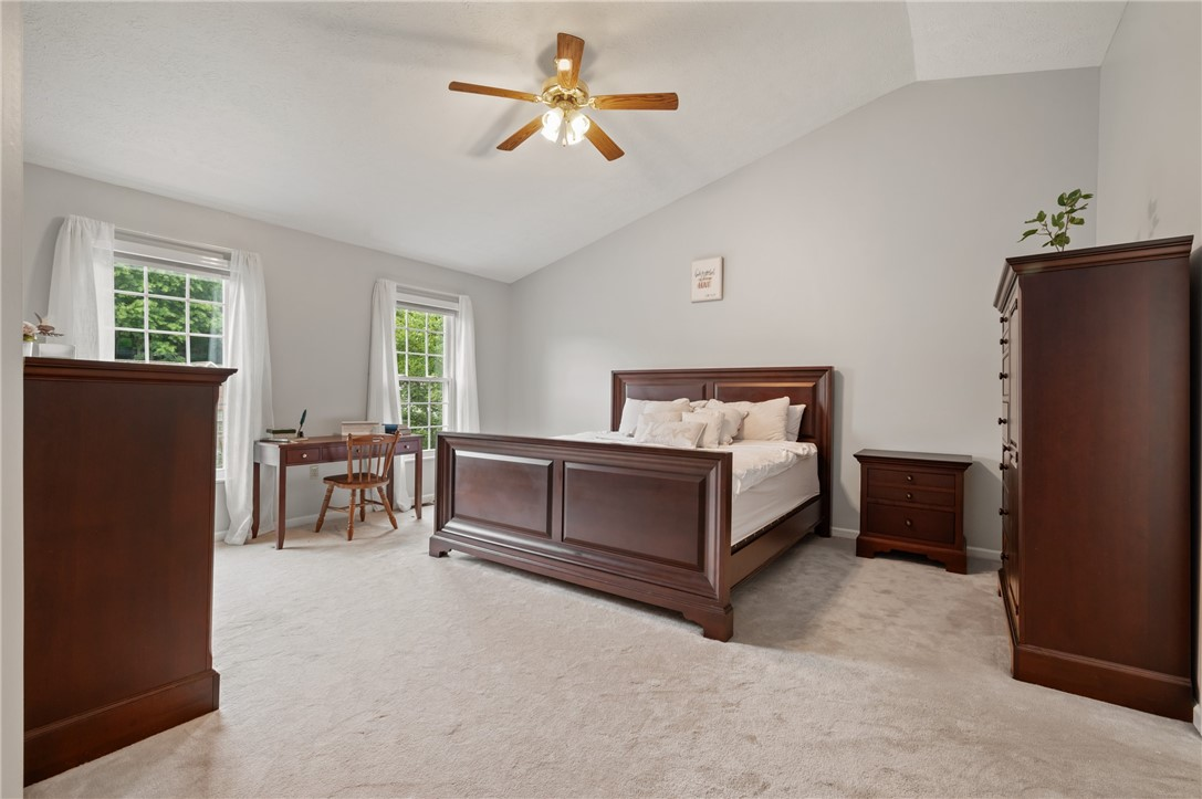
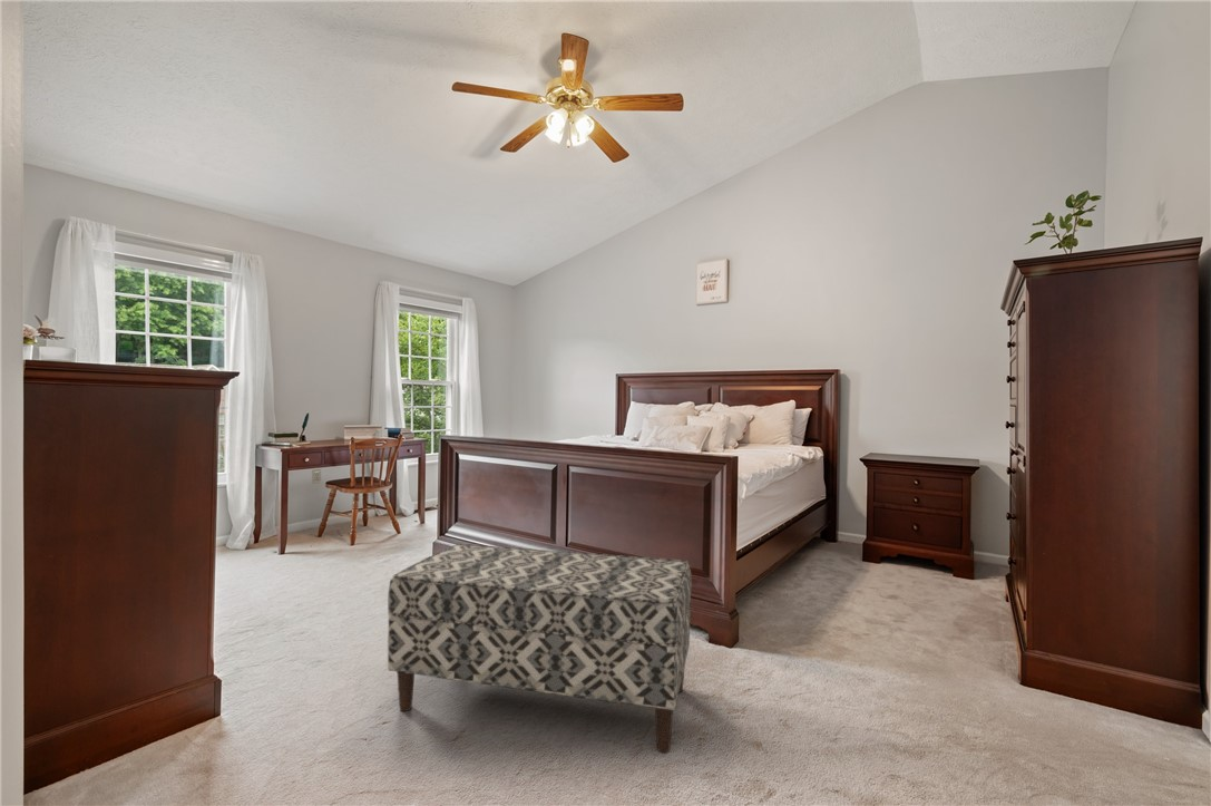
+ bench [387,543,693,754]
